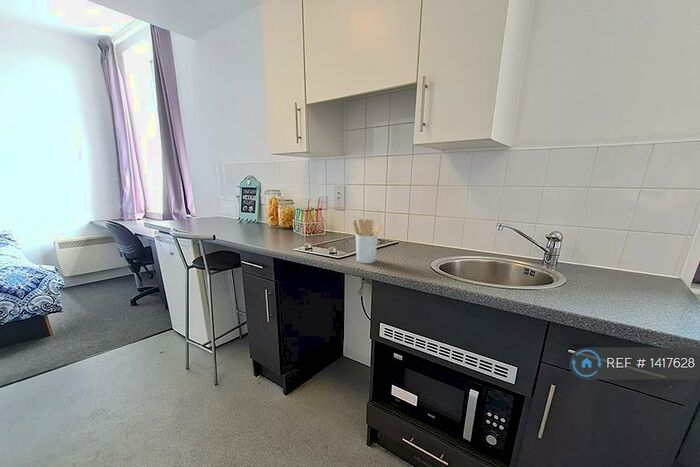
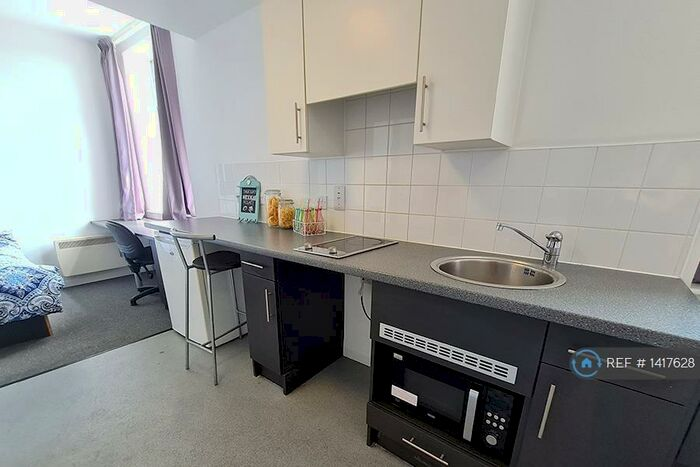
- utensil holder [353,218,383,264]
